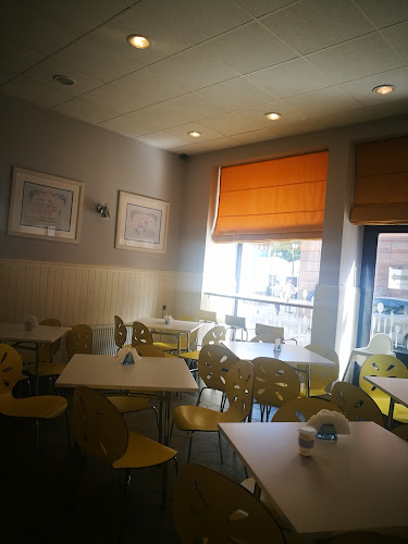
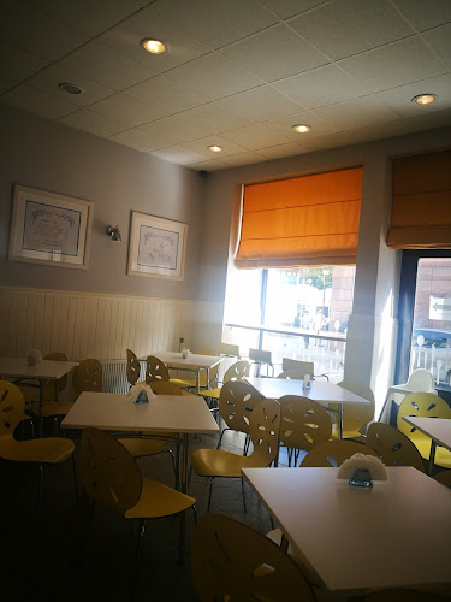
- coffee cup [297,424,318,457]
